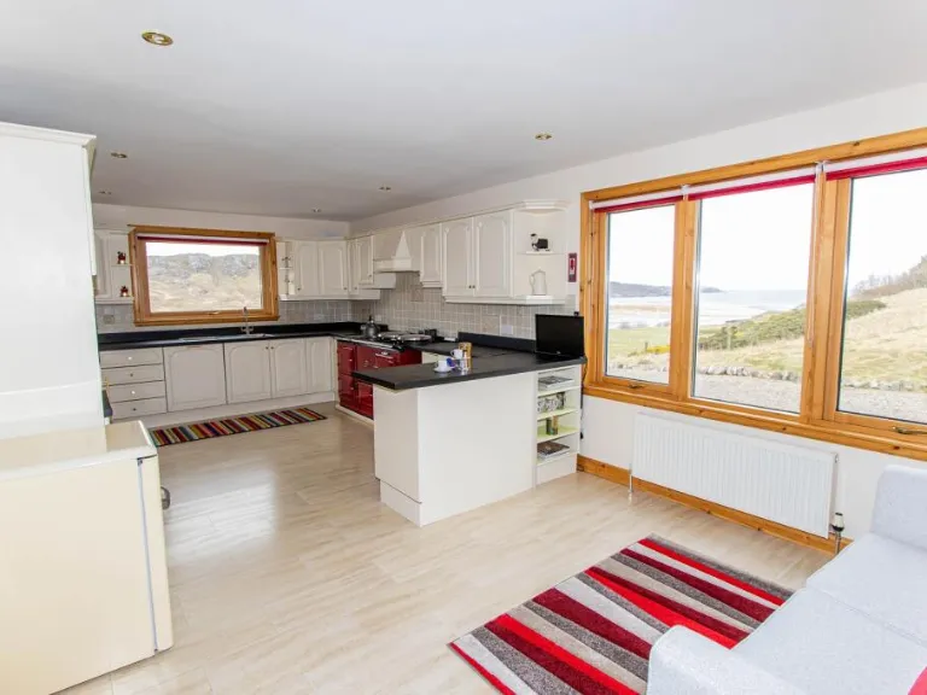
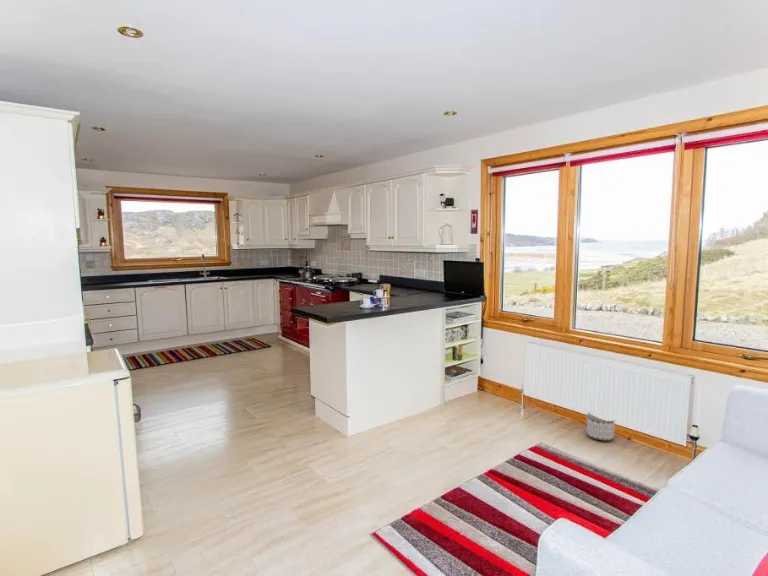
+ planter [586,411,616,442]
